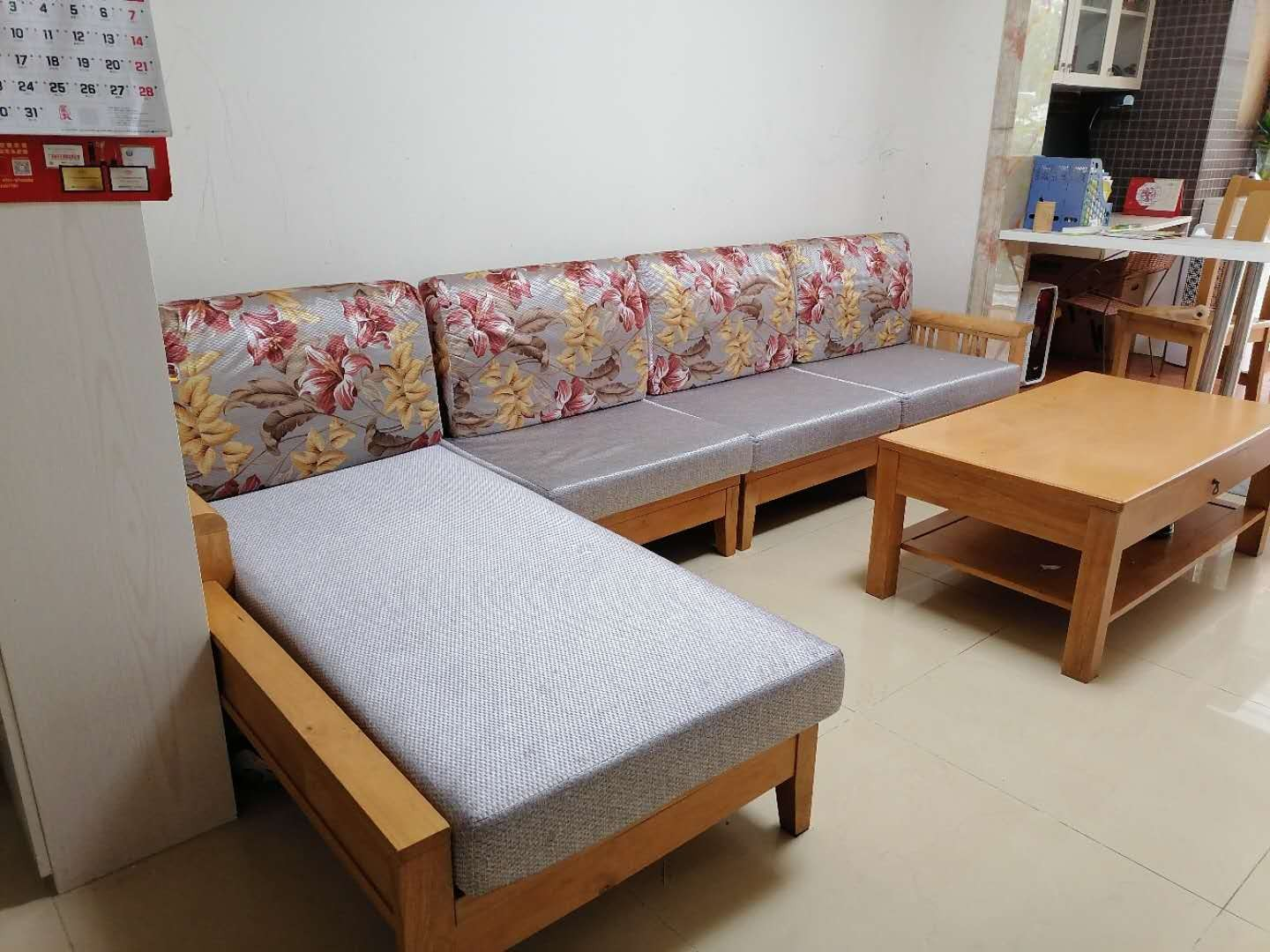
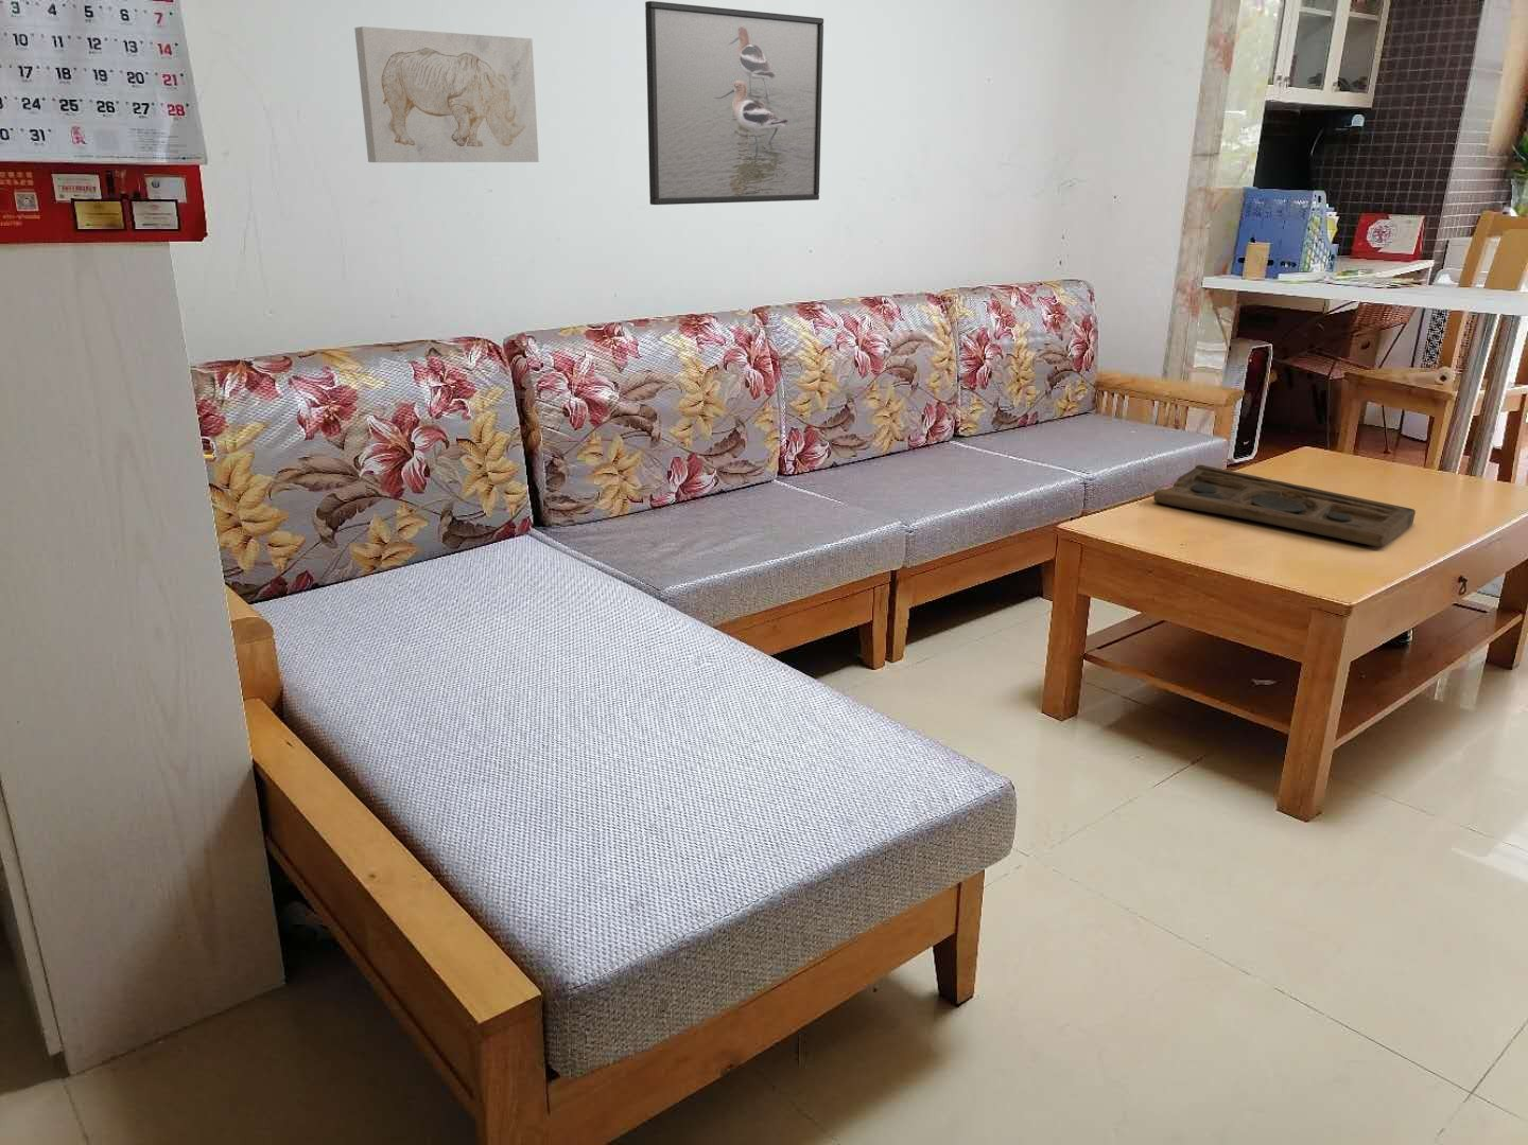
+ decorative tray [1153,463,1416,548]
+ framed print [644,0,824,206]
+ wall art [354,25,540,164]
